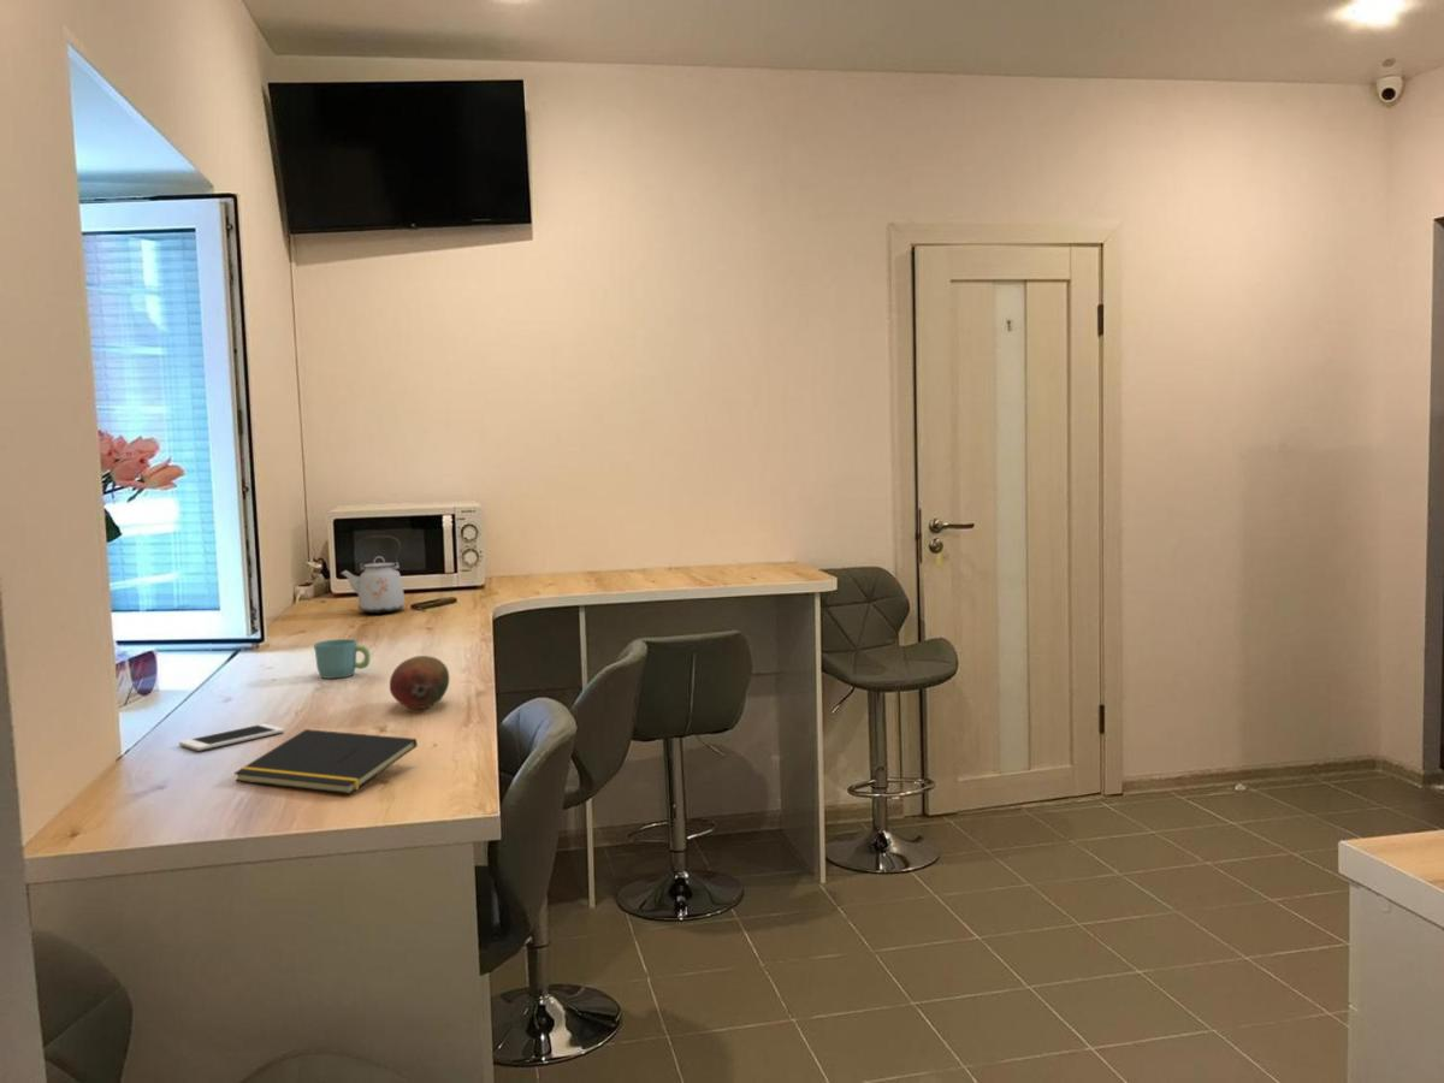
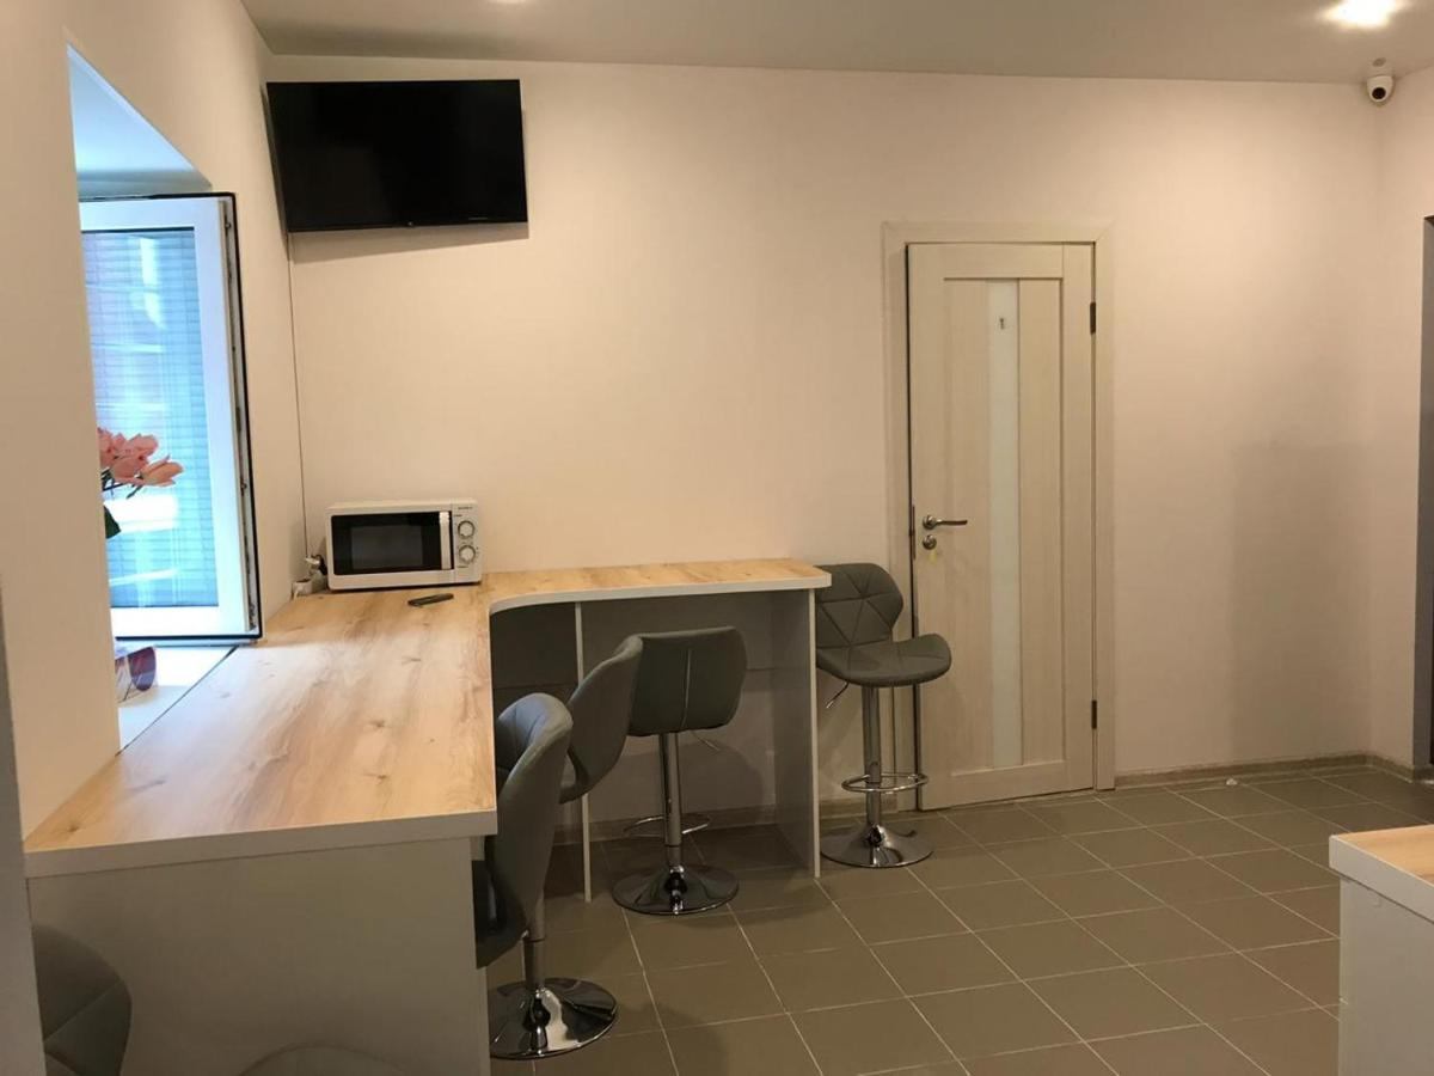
- mug [313,638,371,680]
- kettle [339,534,407,615]
- fruit [389,655,450,710]
- notepad [232,728,419,795]
- cell phone [178,723,285,752]
